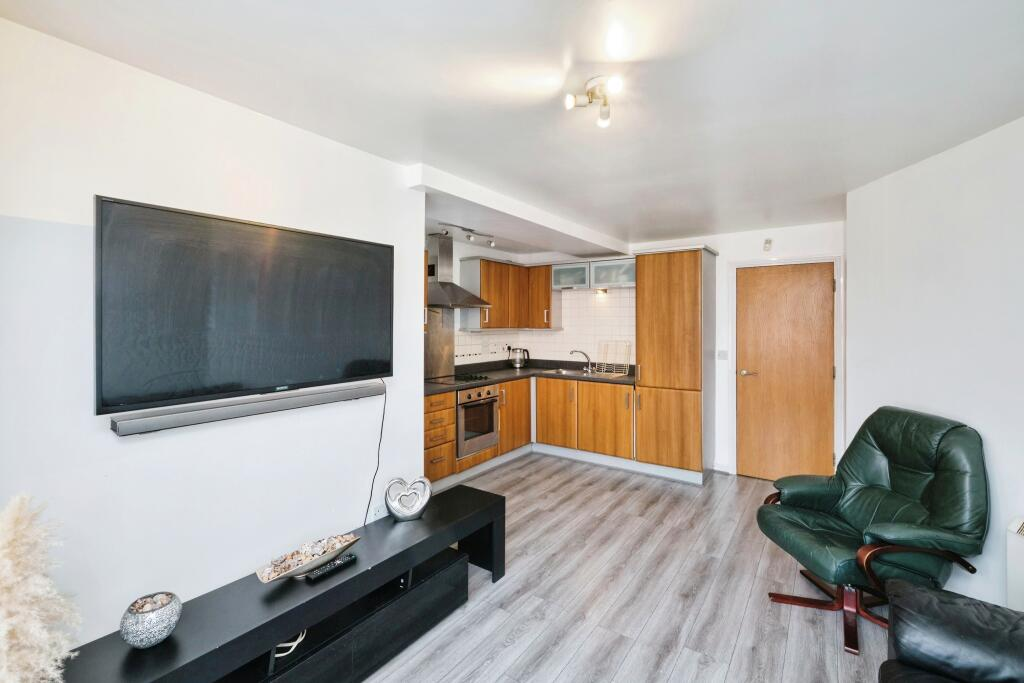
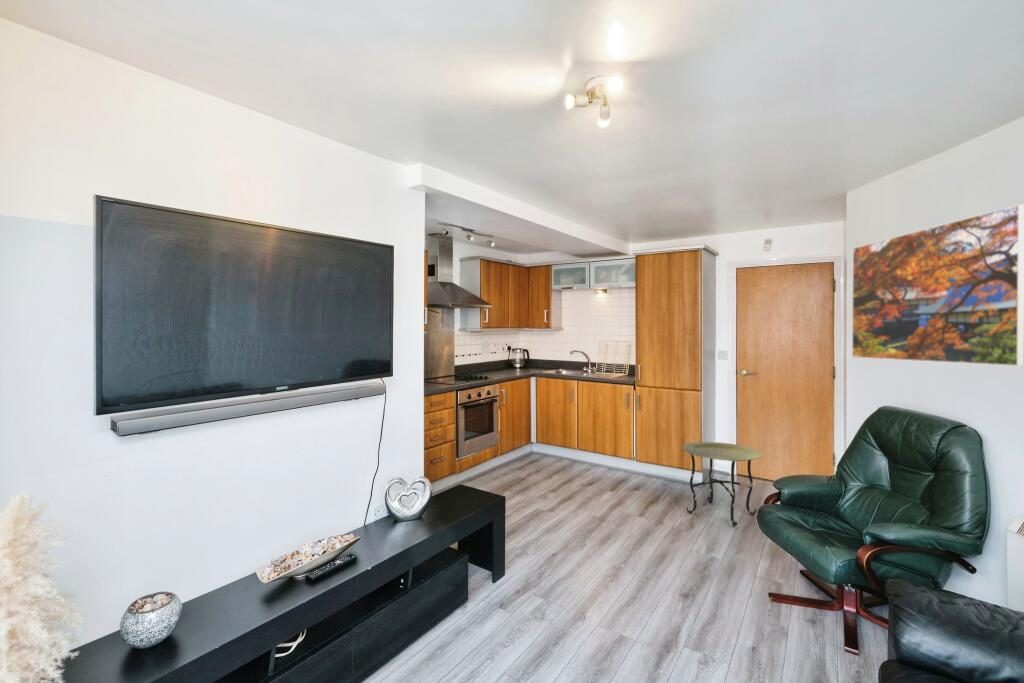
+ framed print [851,203,1024,367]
+ side table [681,441,763,528]
